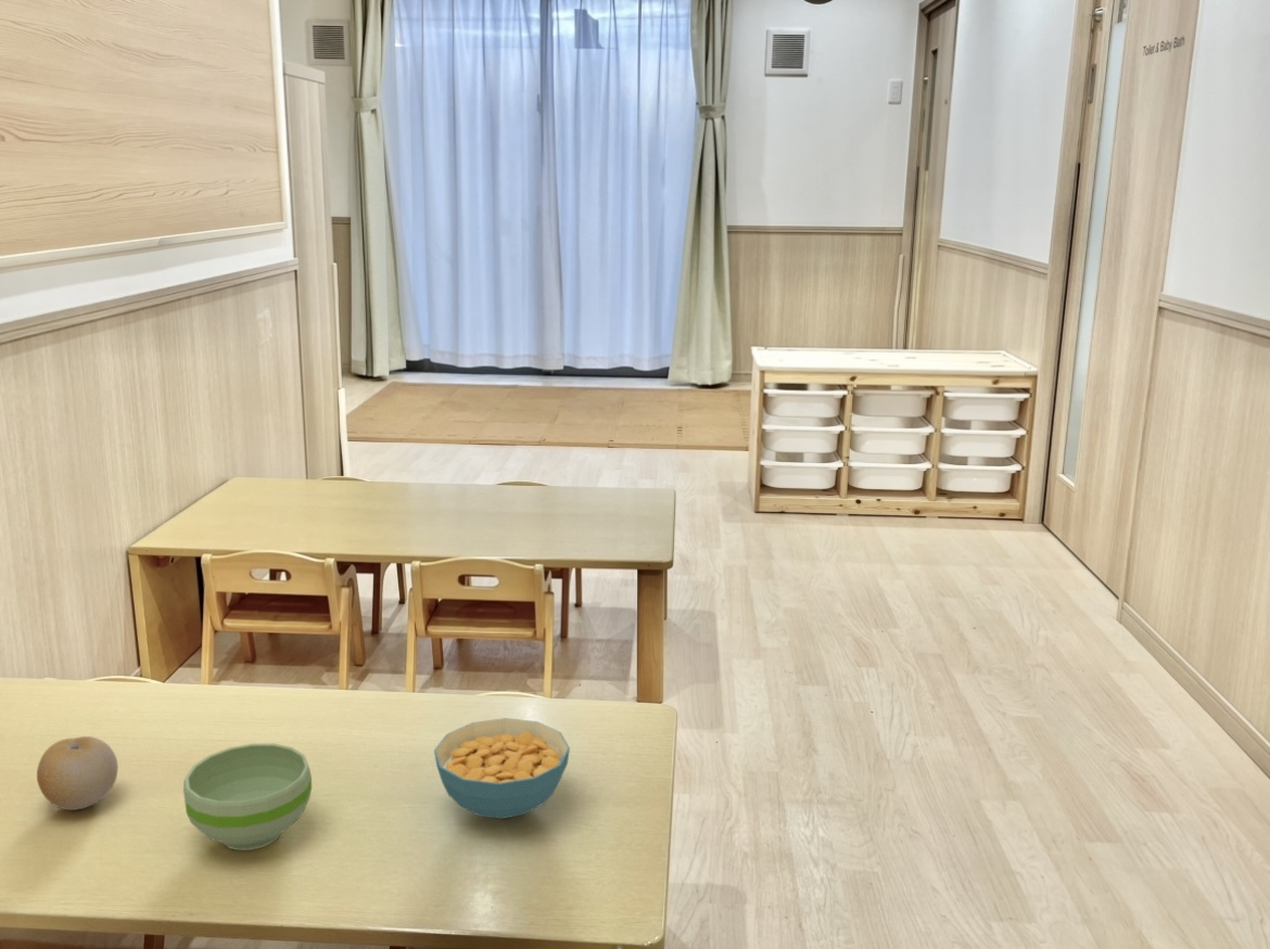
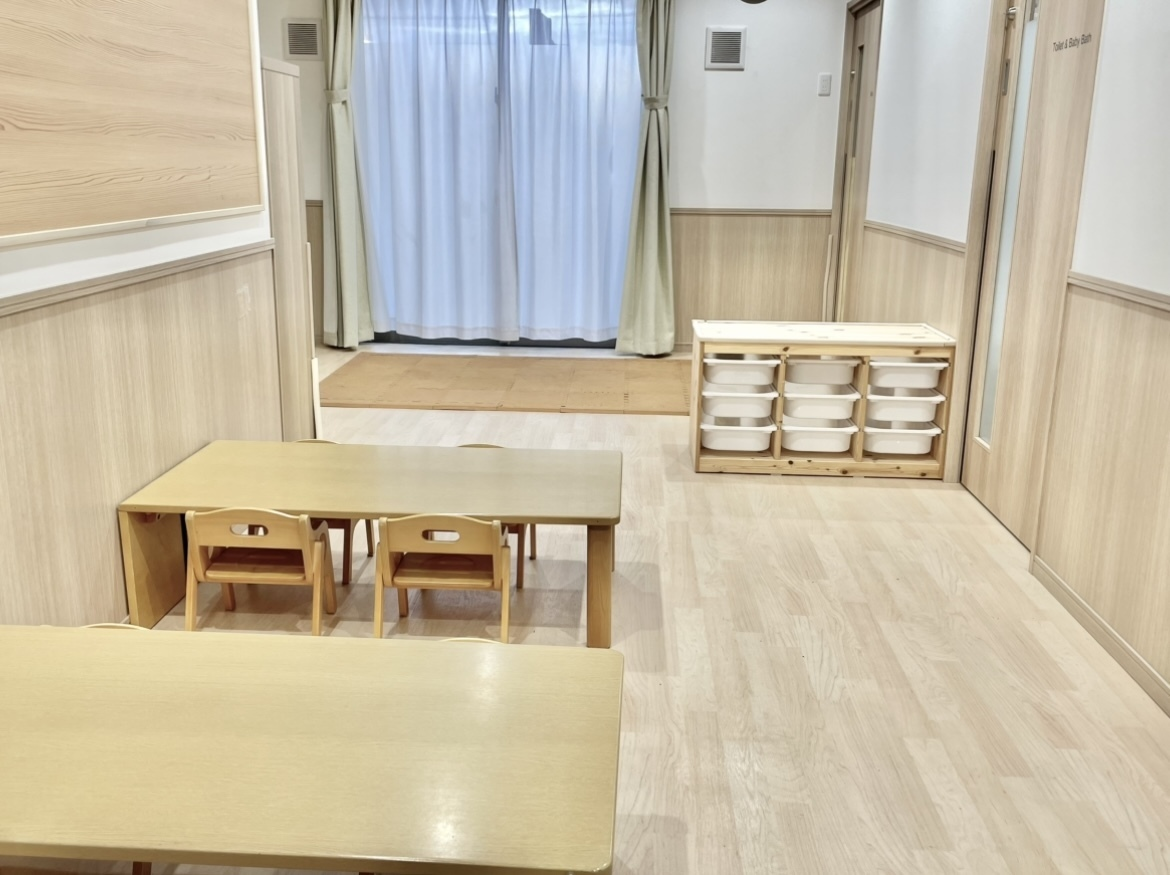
- fruit [36,735,119,811]
- bowl [182,743,313,851]
- cereal bowl [433,717,571,820]
